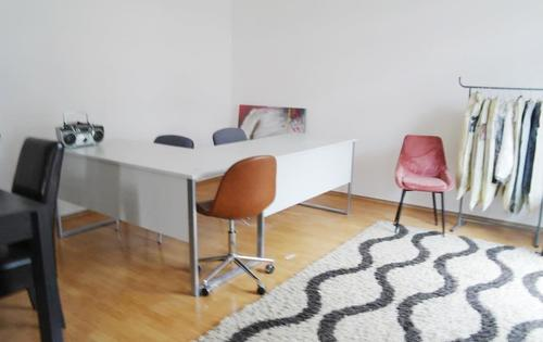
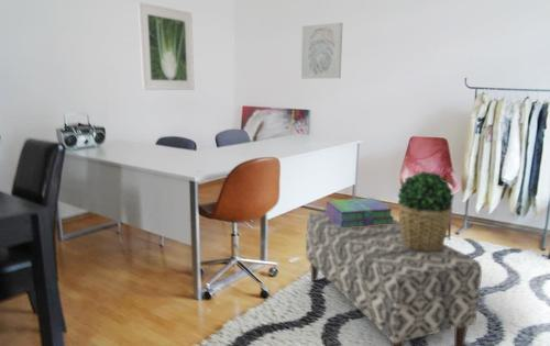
+ potted plant [397,170,455,252]
+ bench [305,210,483,346]
+ stack of books [323,197,395,227]
+ wall art [300,22,343,80]
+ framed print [136,1,196,91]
